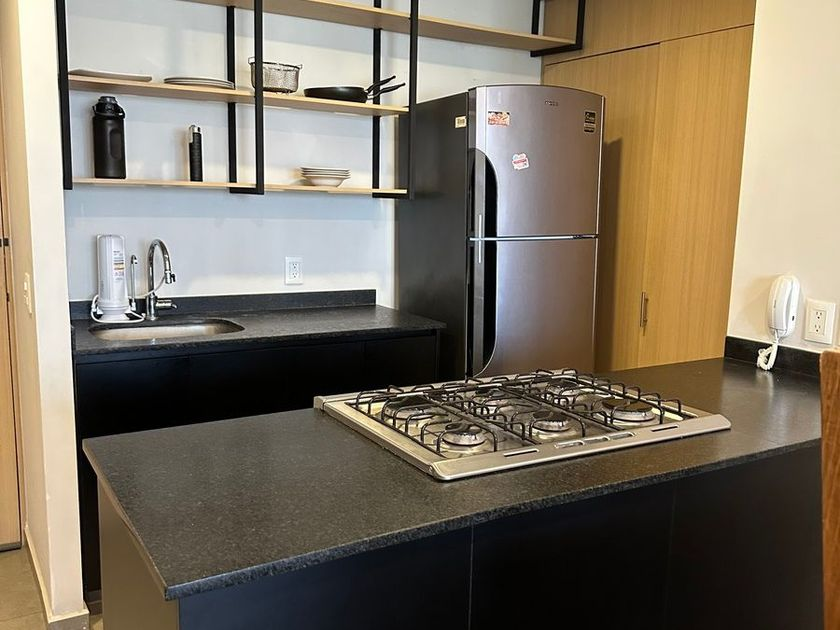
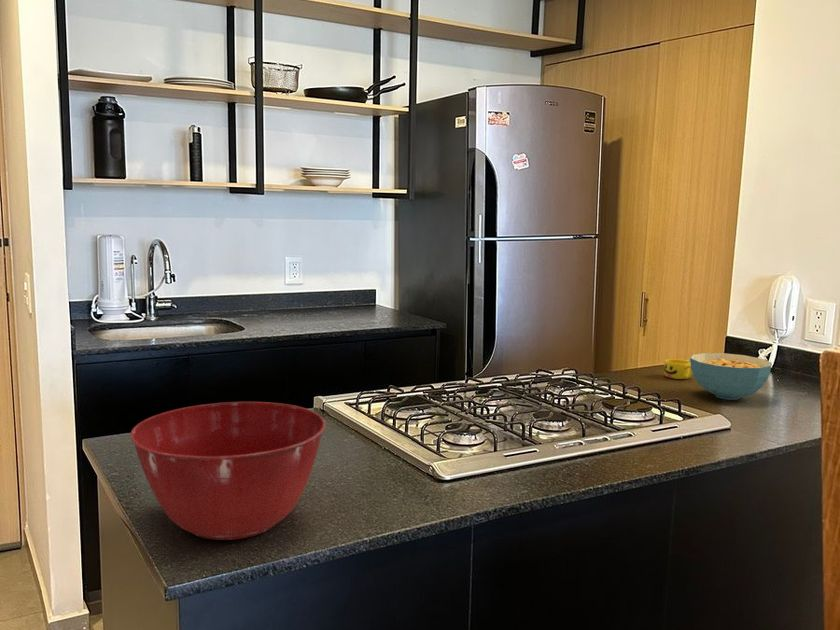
+ mixing bowl [129,401,326,541]
+ cup [663,358,693,380]
+ cereal bowl [689,352,773,401]
